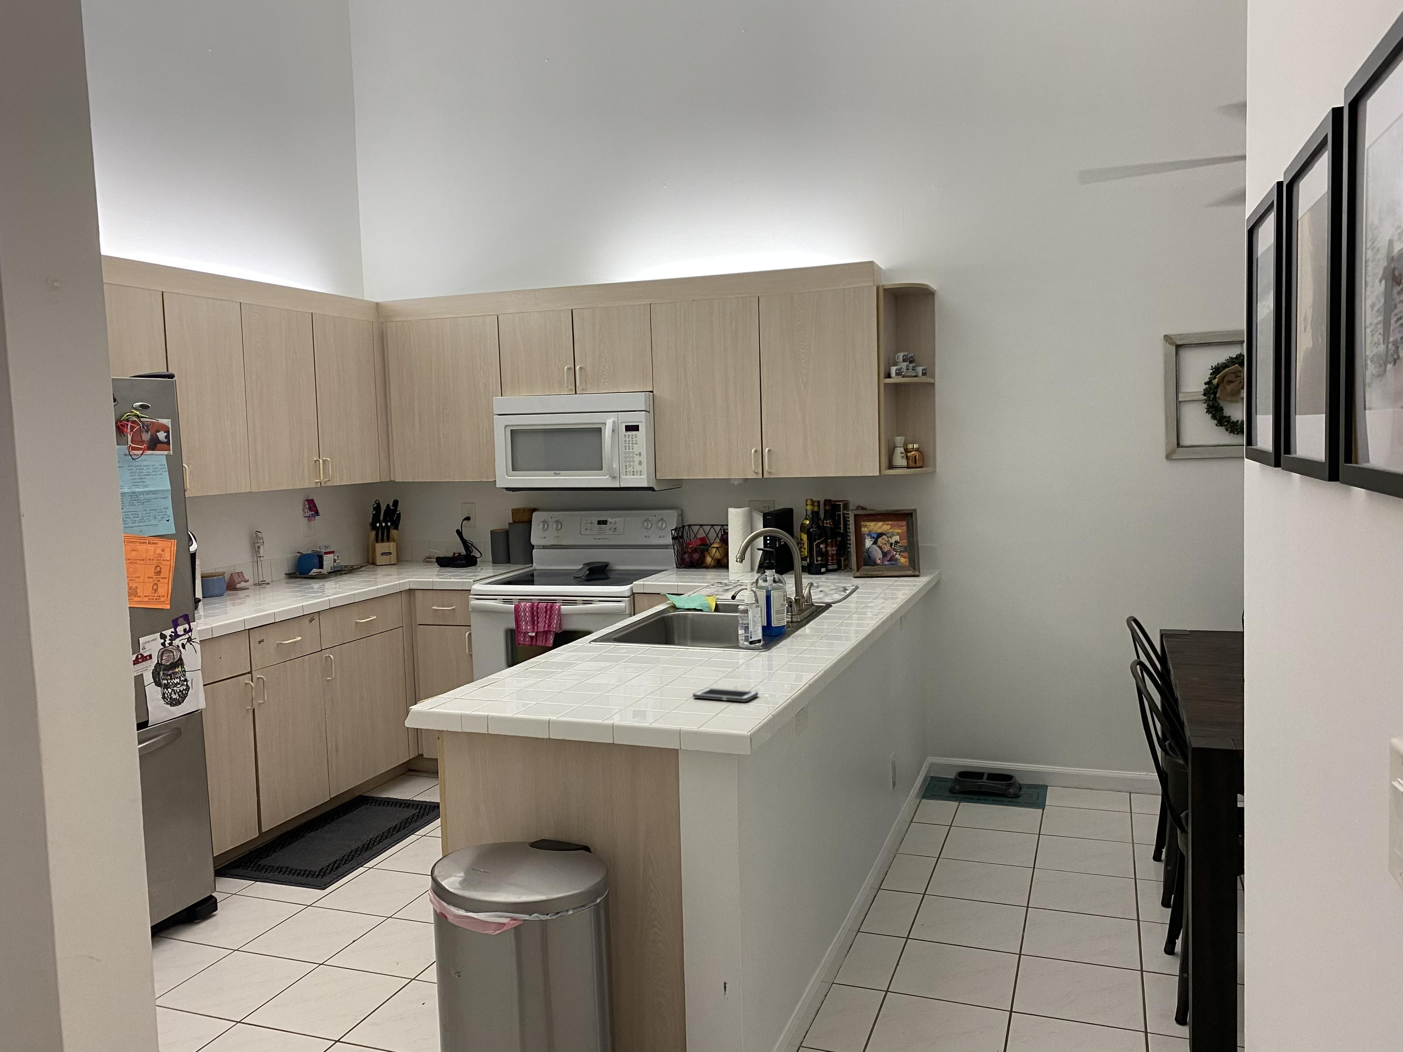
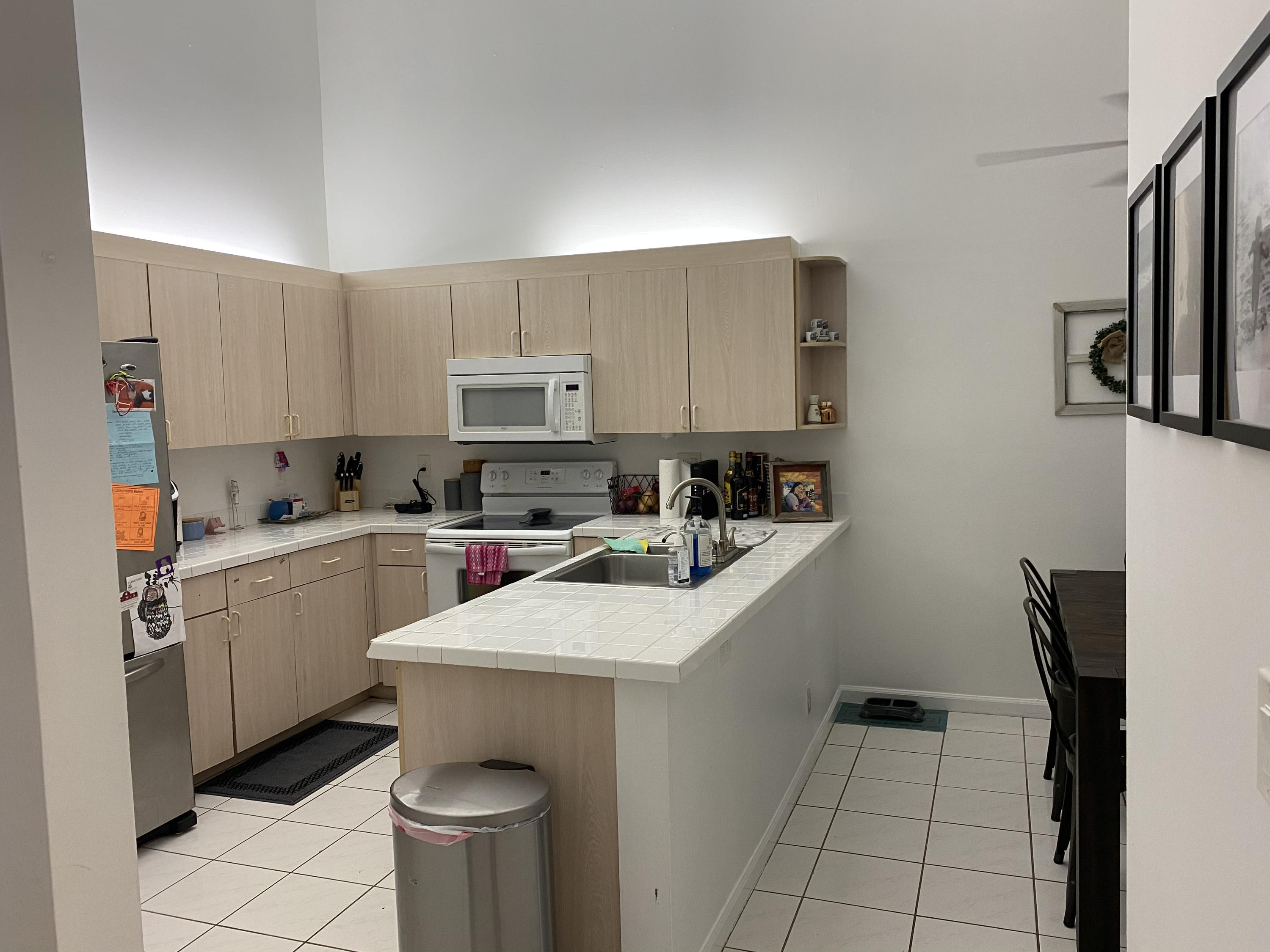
- cell phone [693,687,759,703]
